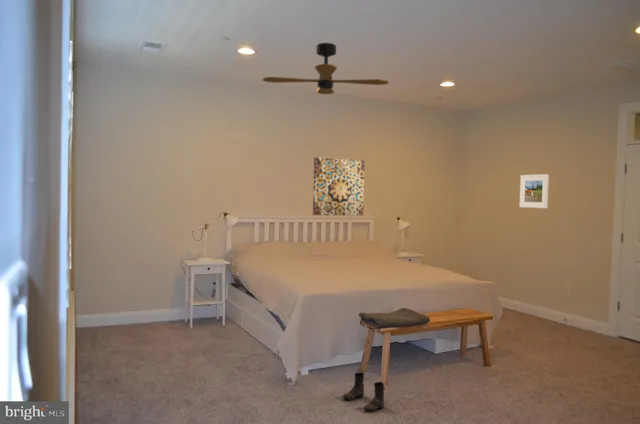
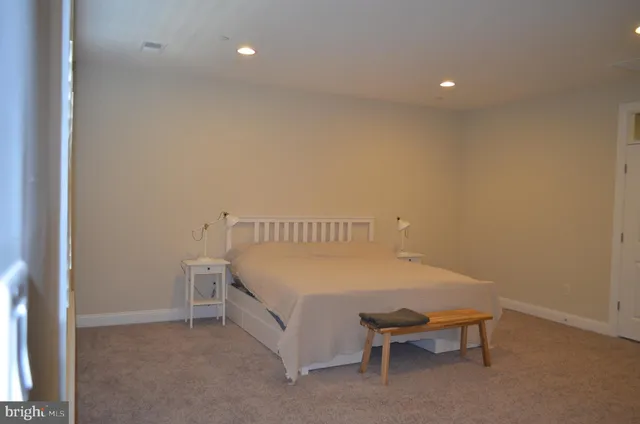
- wall art [312,157,366,216]
- boots [342,372,386,413]
- ceiling fan [261,42,390,95]
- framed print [519,173,550,209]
